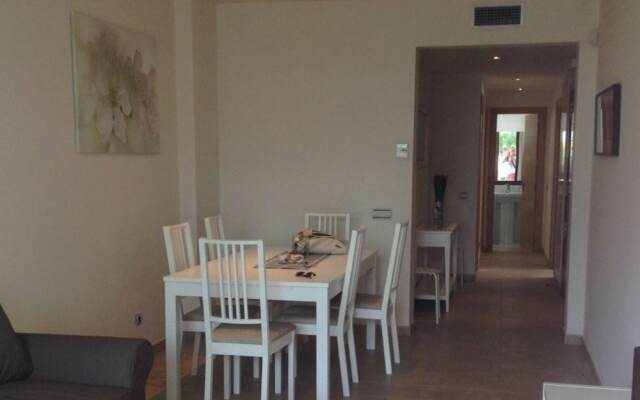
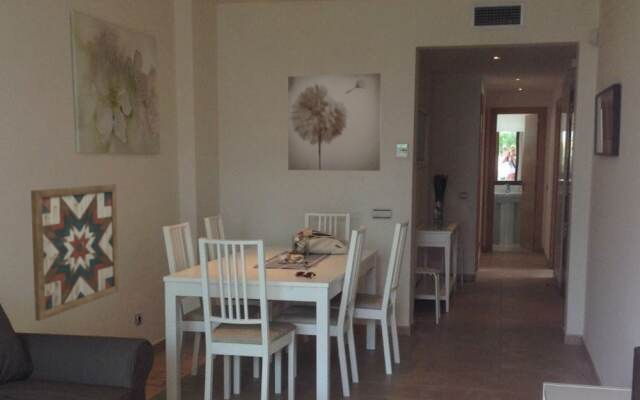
+ wall art [287,72,382,172]
+ wall art [30,183,120,322]
